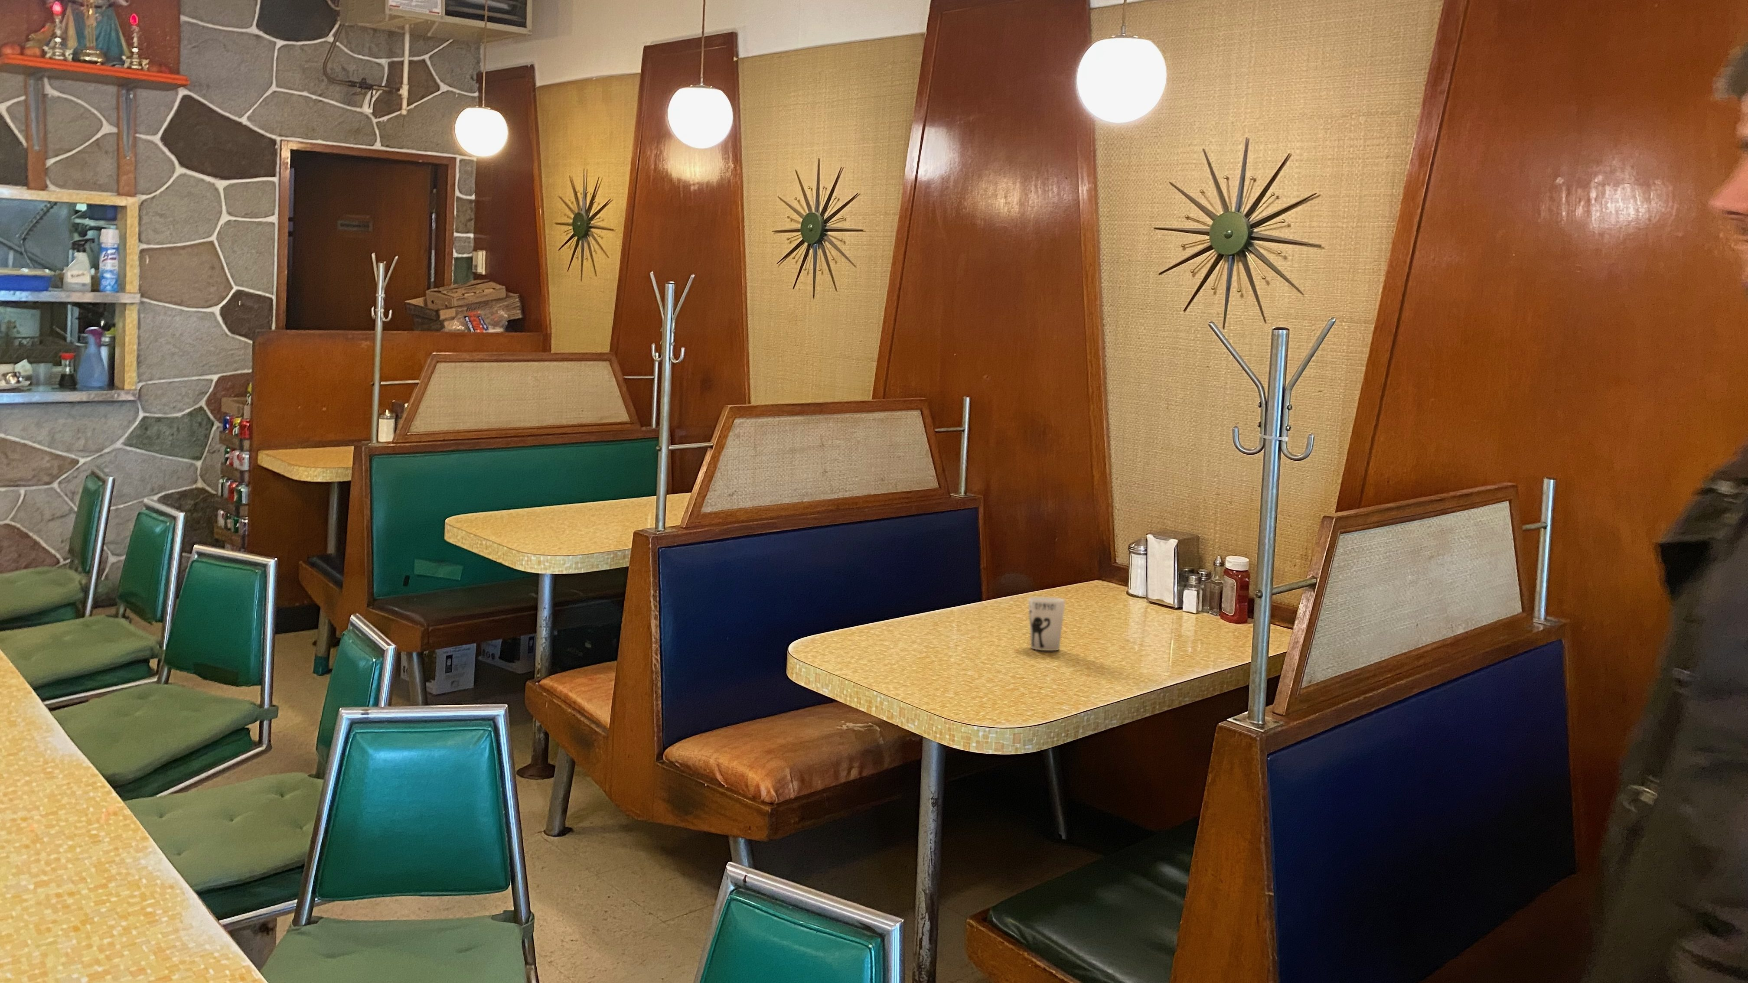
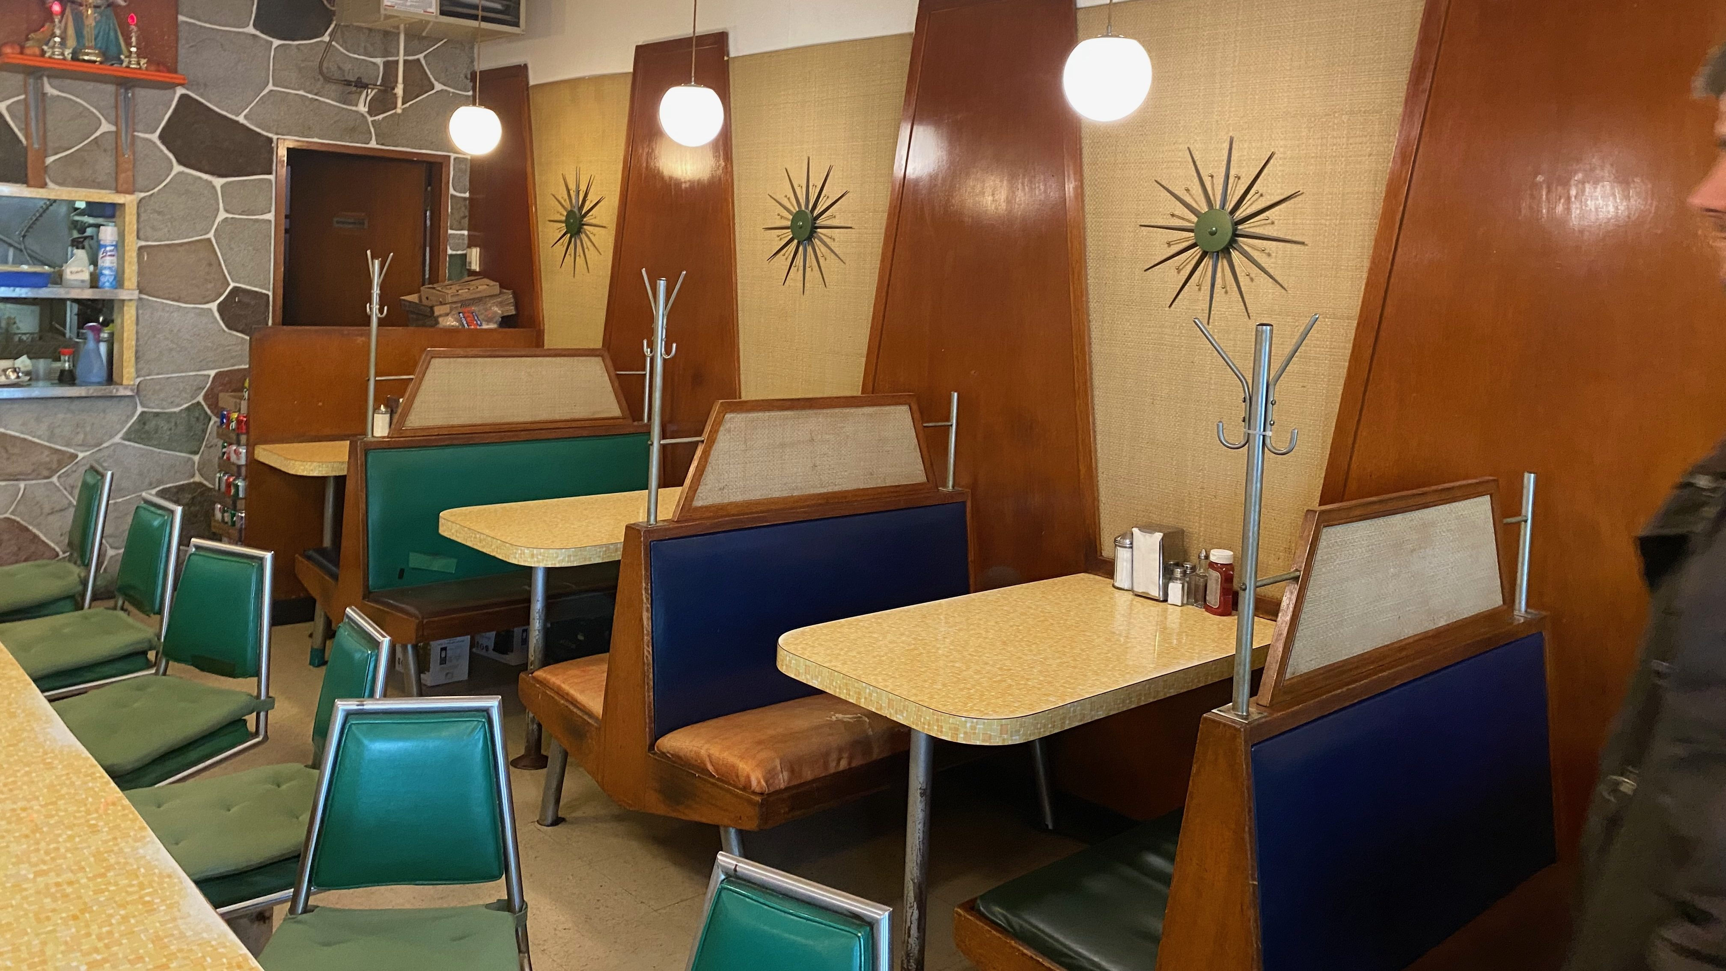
- cup [1028,597,1066,651]
